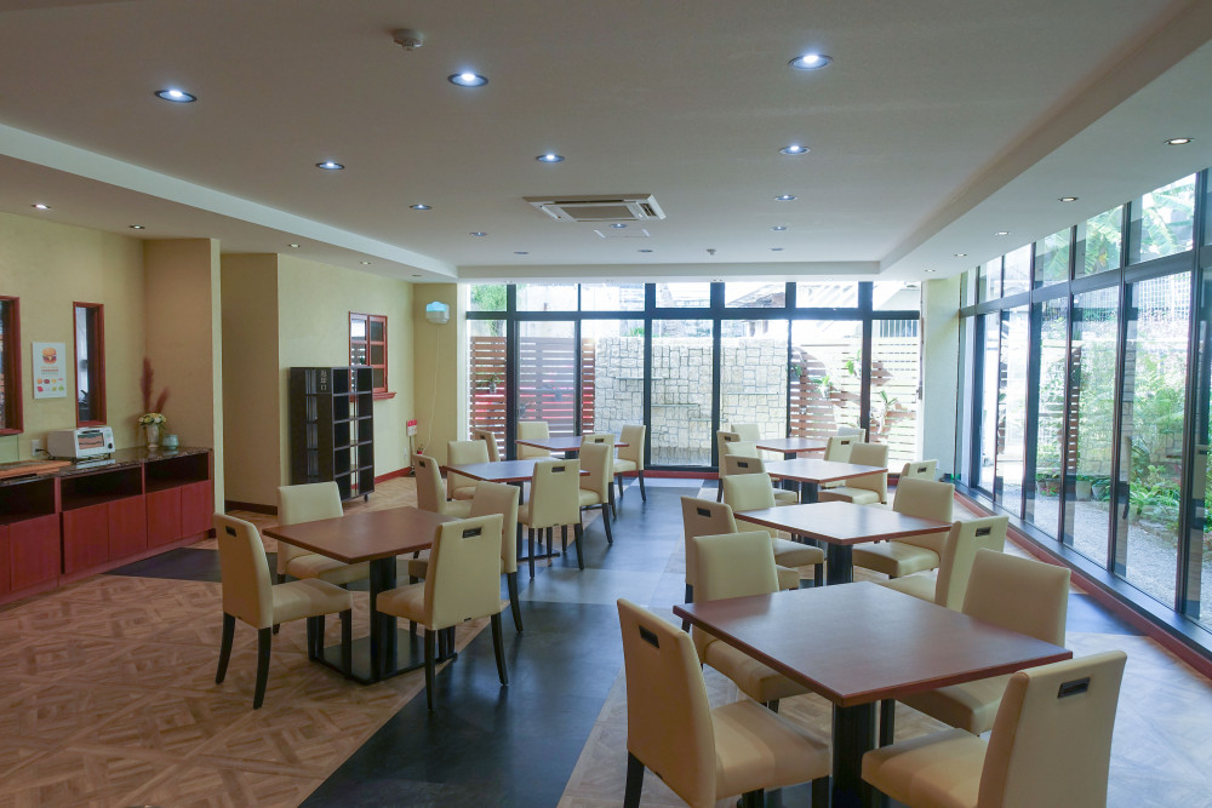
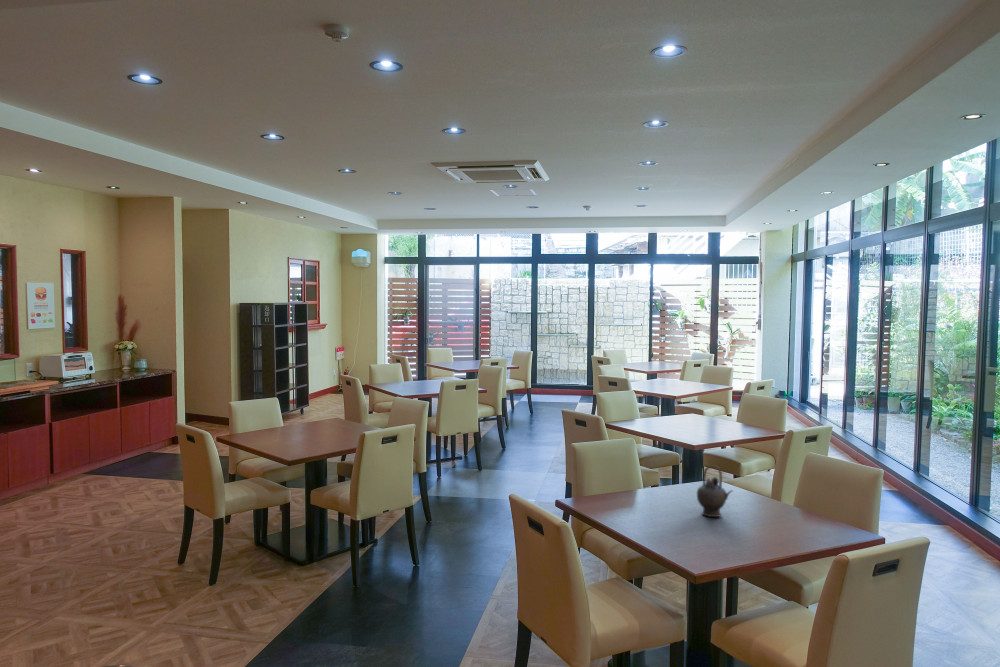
+ teapot [696,464,734,518]
